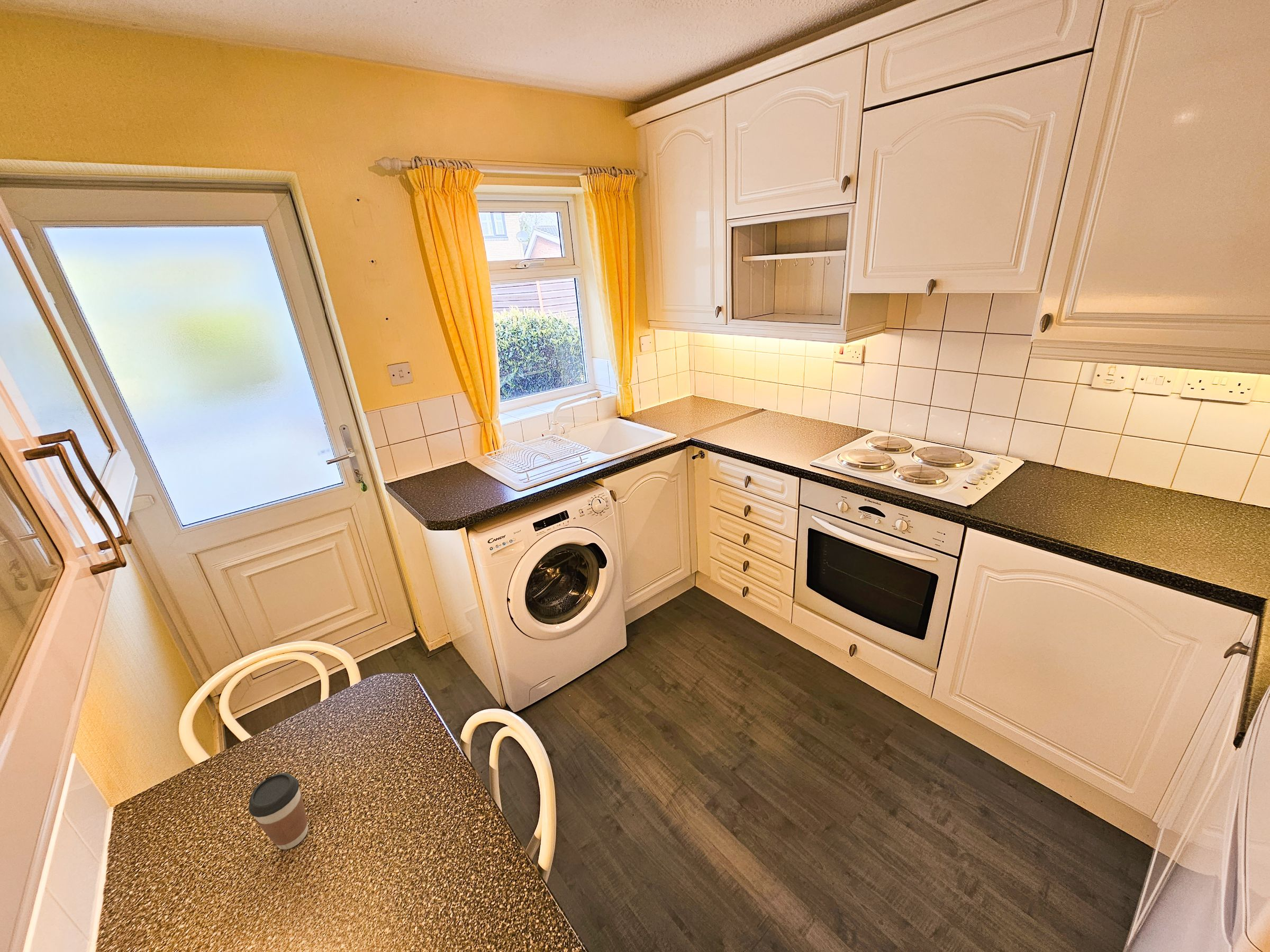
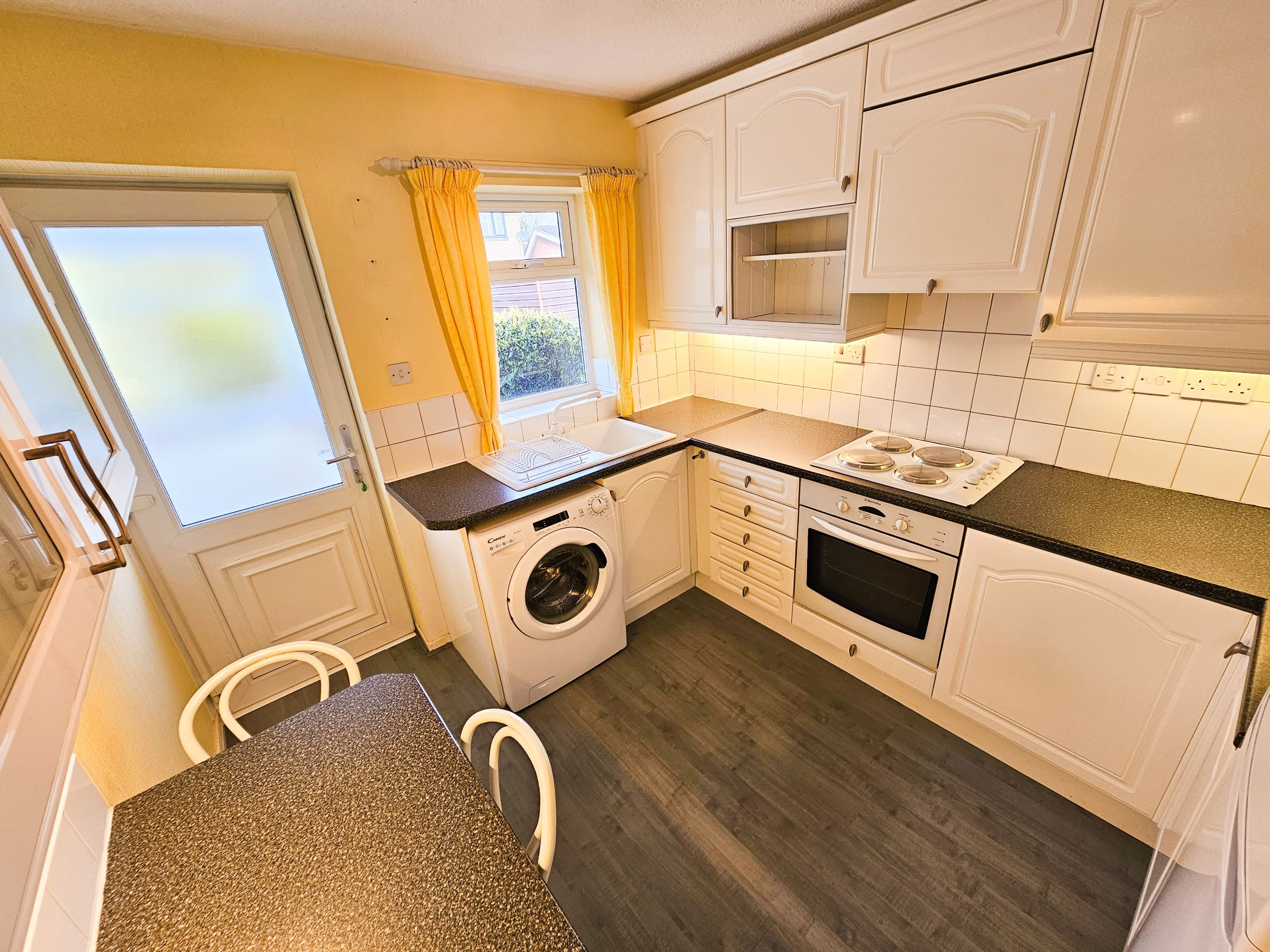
- coffee cup [248,772,309,850]
